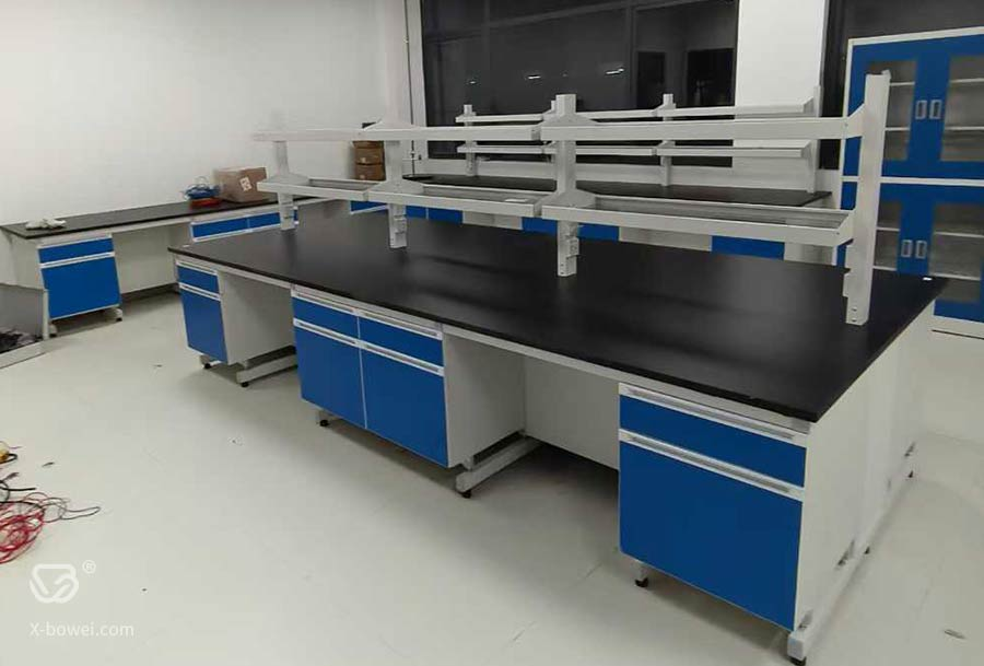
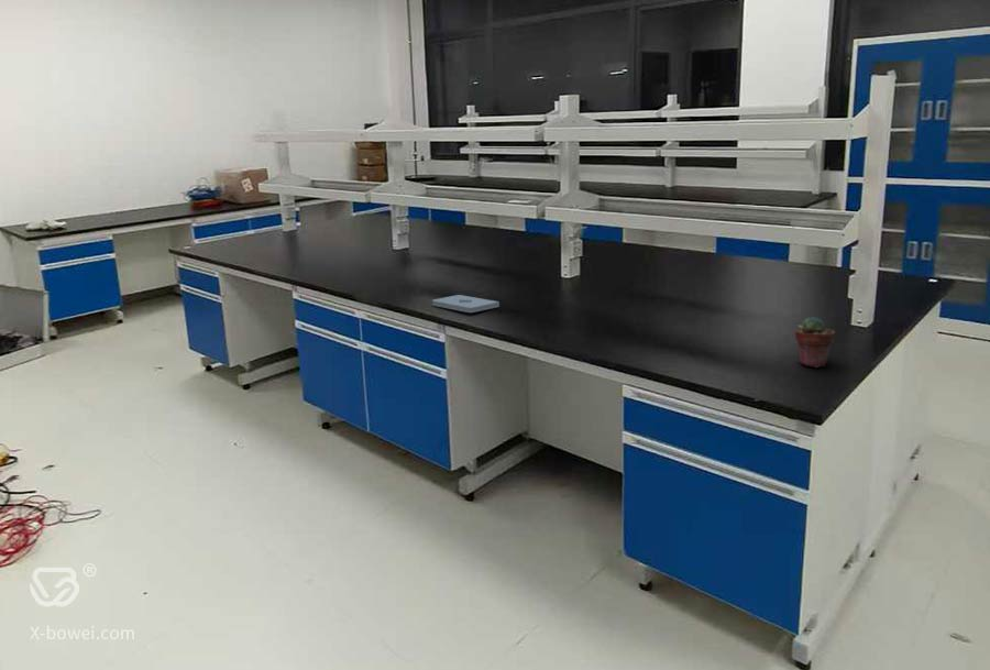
+ potted succulent [794,316,836,369]
+ notepad [431,294,501,314]
